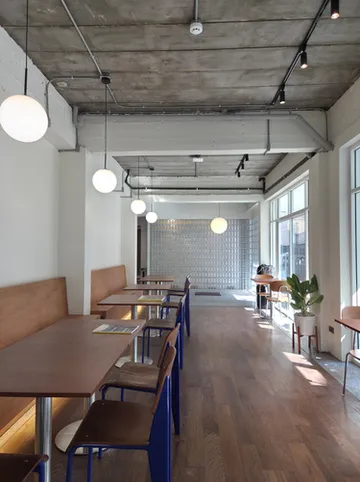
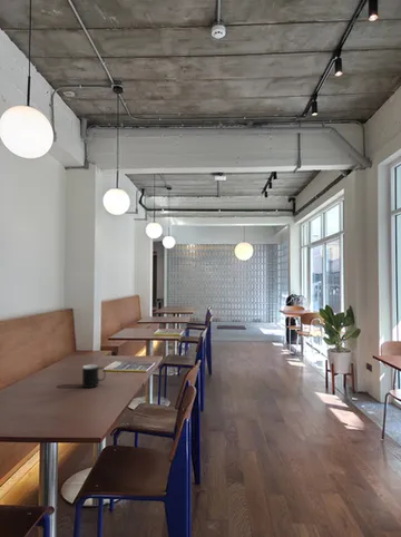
+ cup [81,363,107,389]
